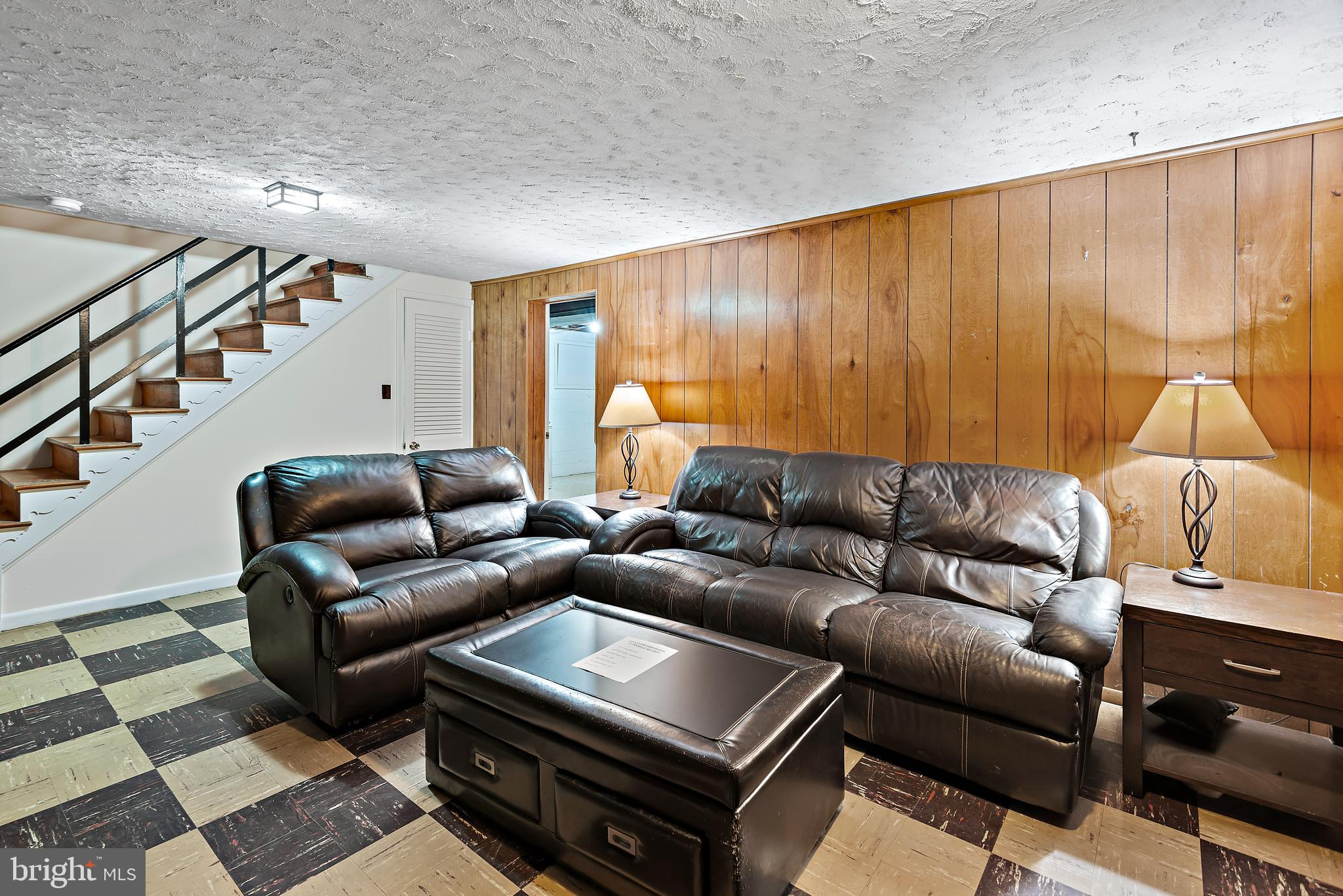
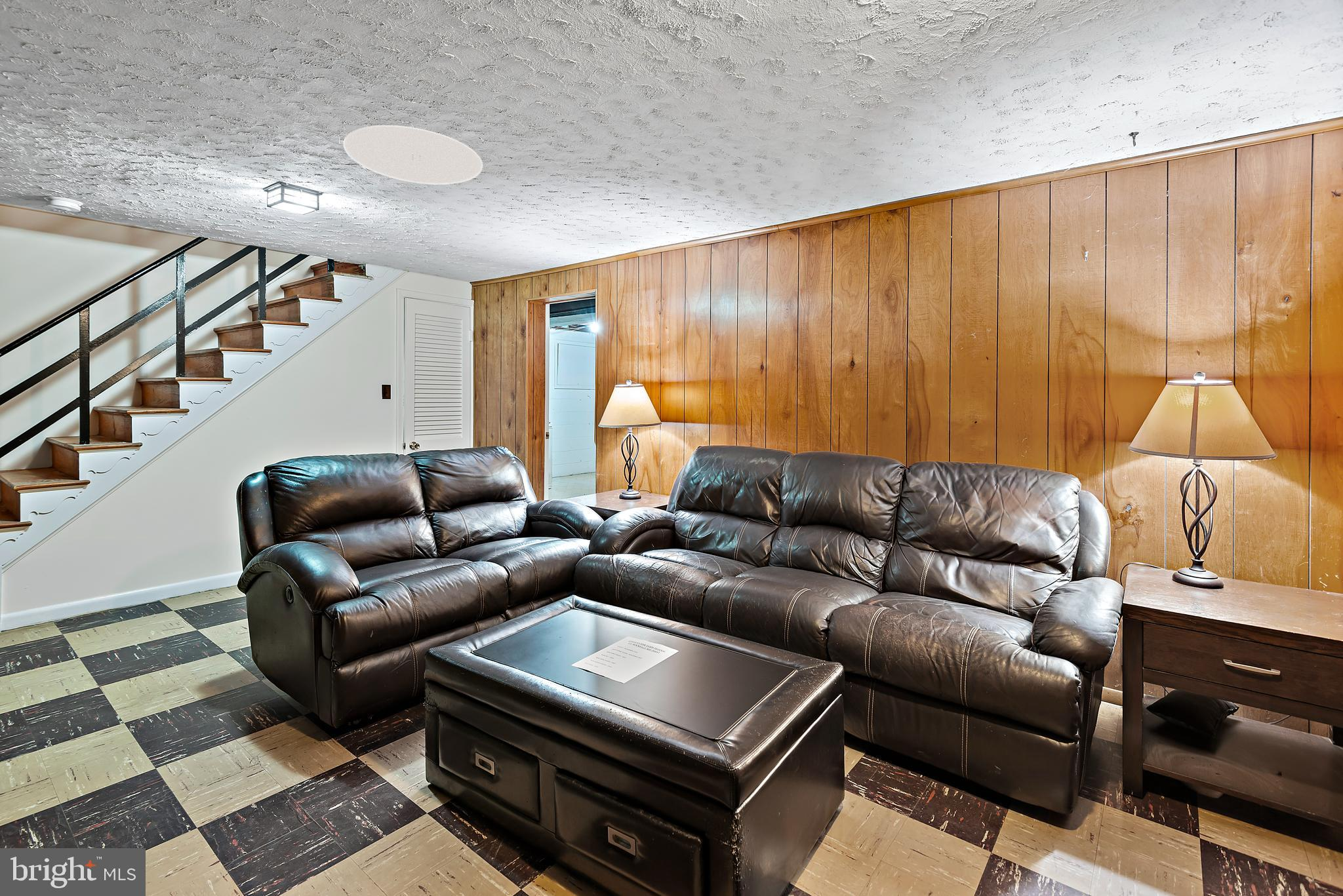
+ ceiling light [342,125,483,185]
